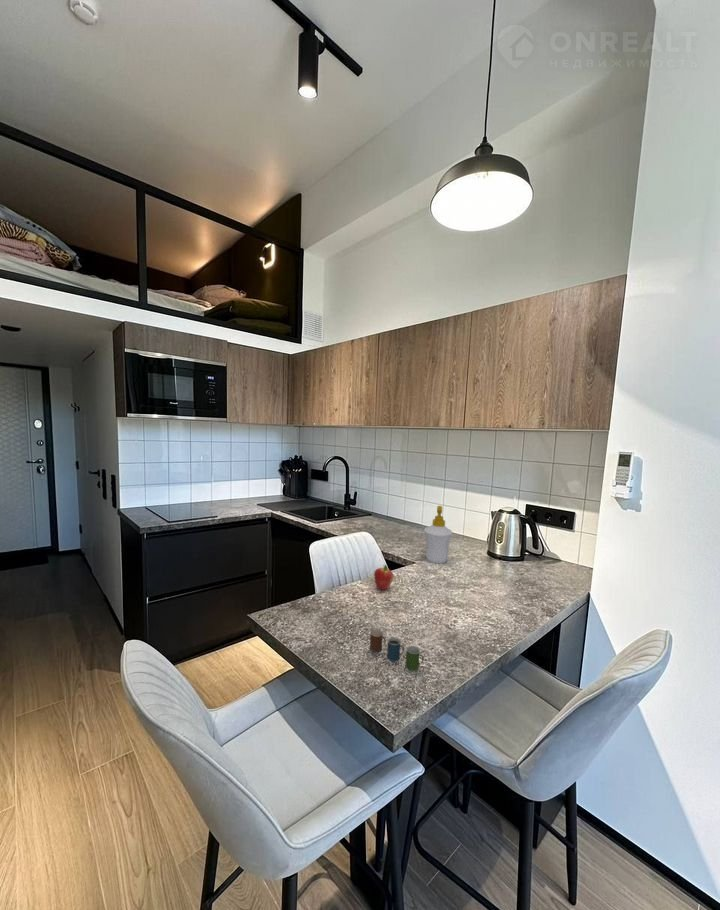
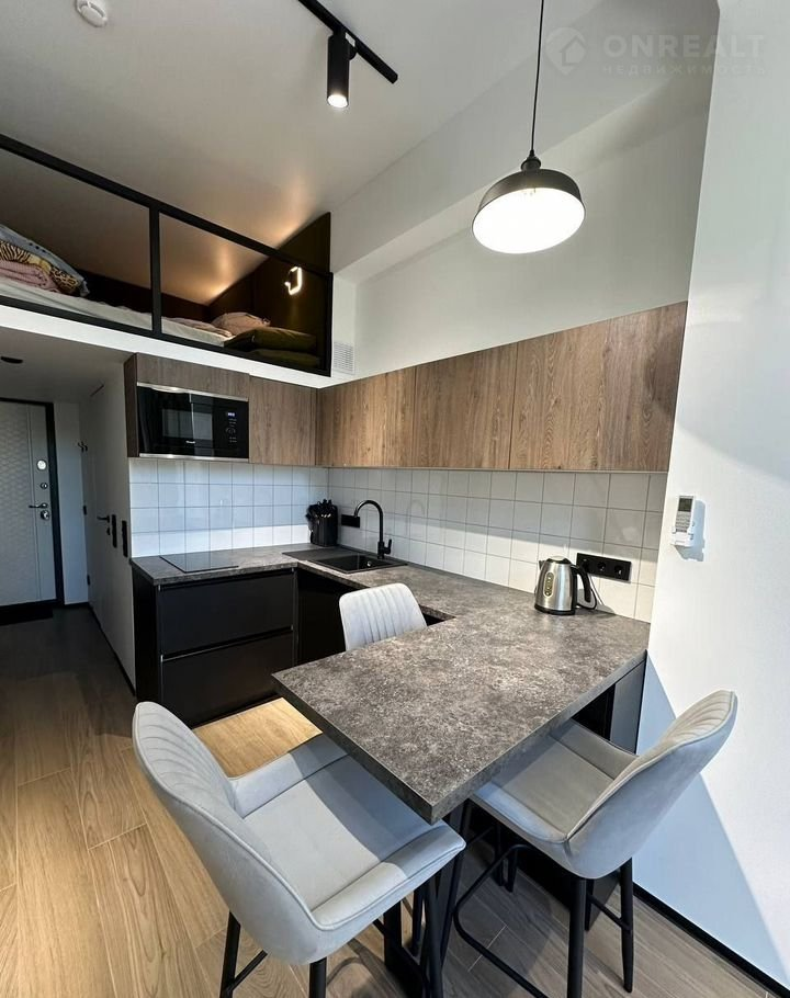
- cup [369,629,424,672]
- soap bottle [423,505,454,564]
- fruit [373,564,395,591]
